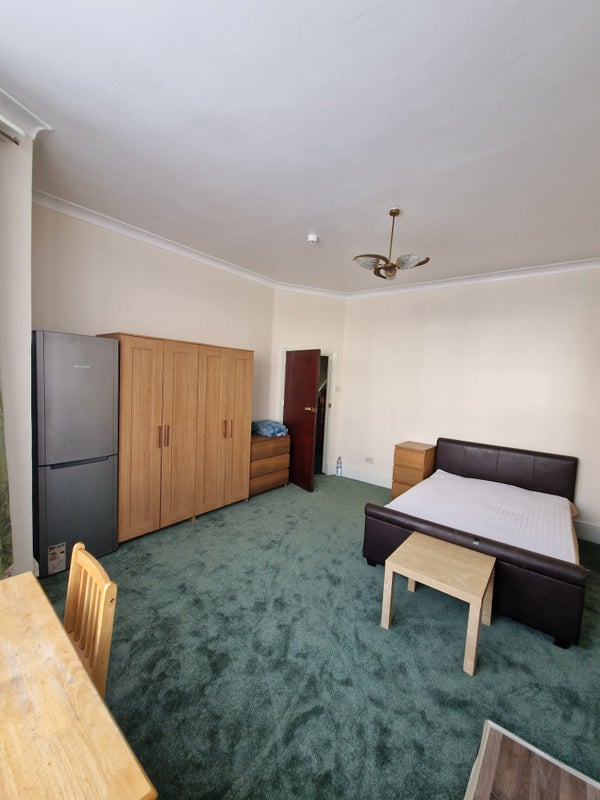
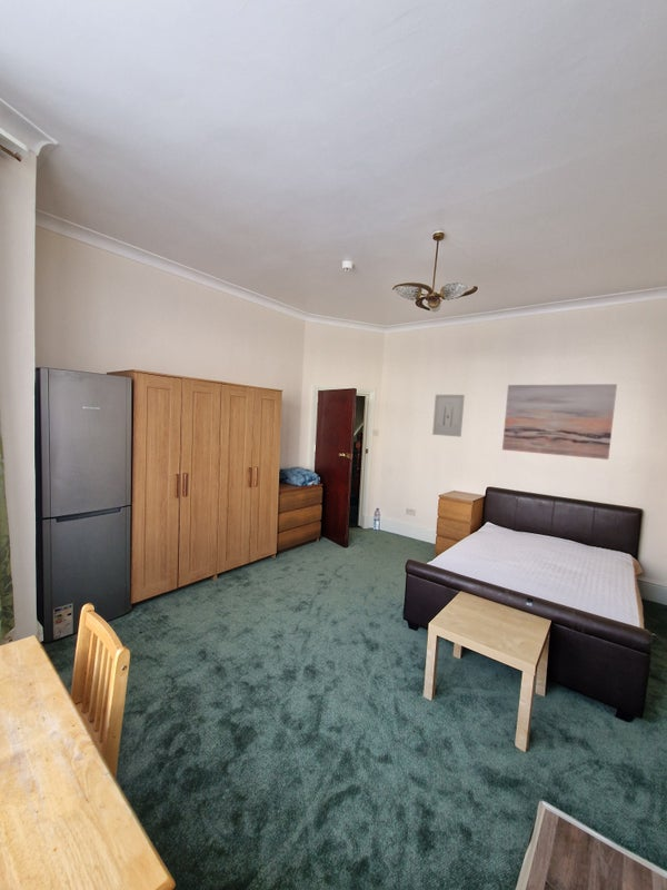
+ wall art [501,383,618,461]
+ wall art [431,394,466,438]
